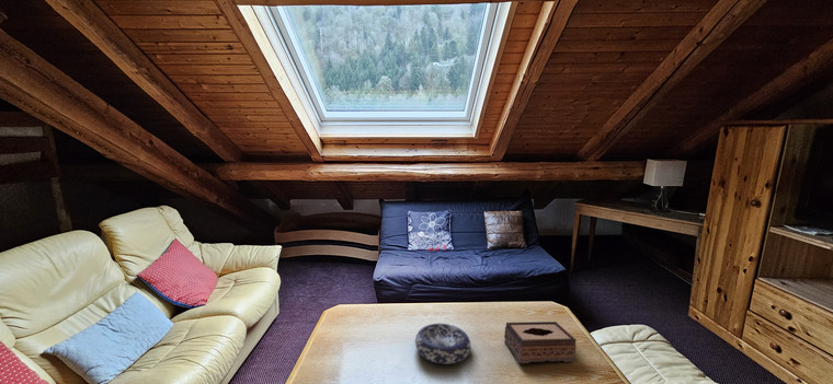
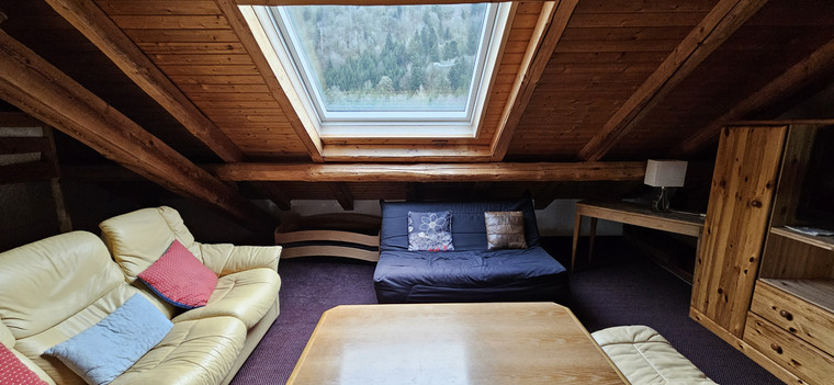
- tissue box [503,321,578,364]
- decorative bowl [414,323,471,365]
